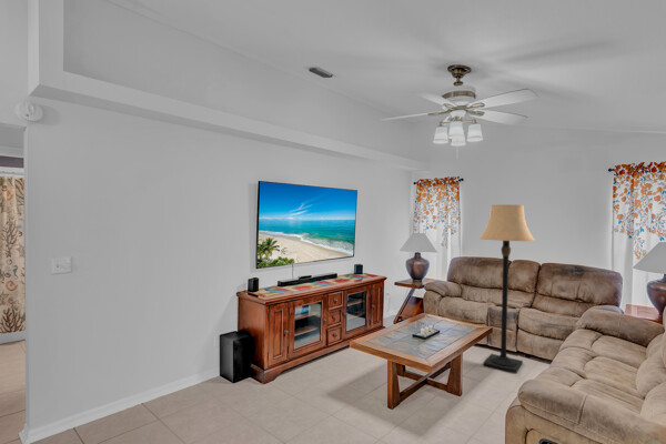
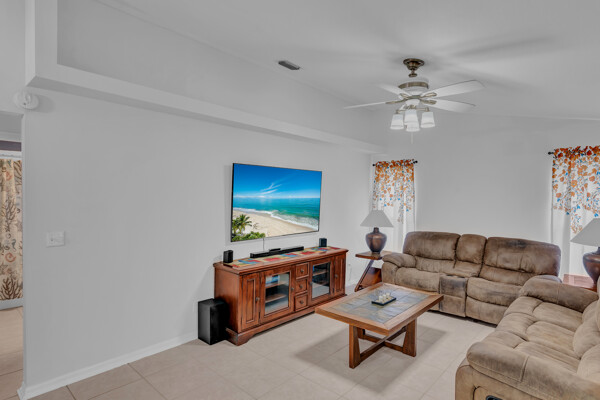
- lamp [478,204,536,374]
